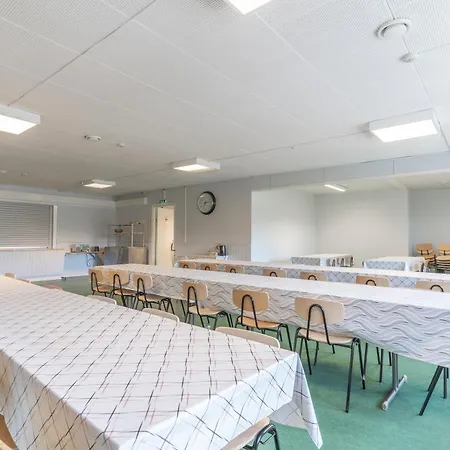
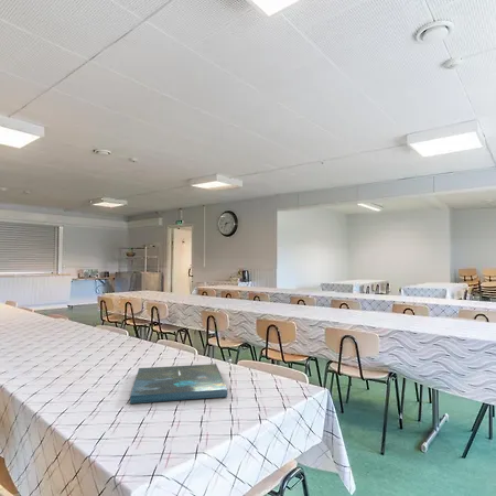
+ board game [129,363,228,405]
